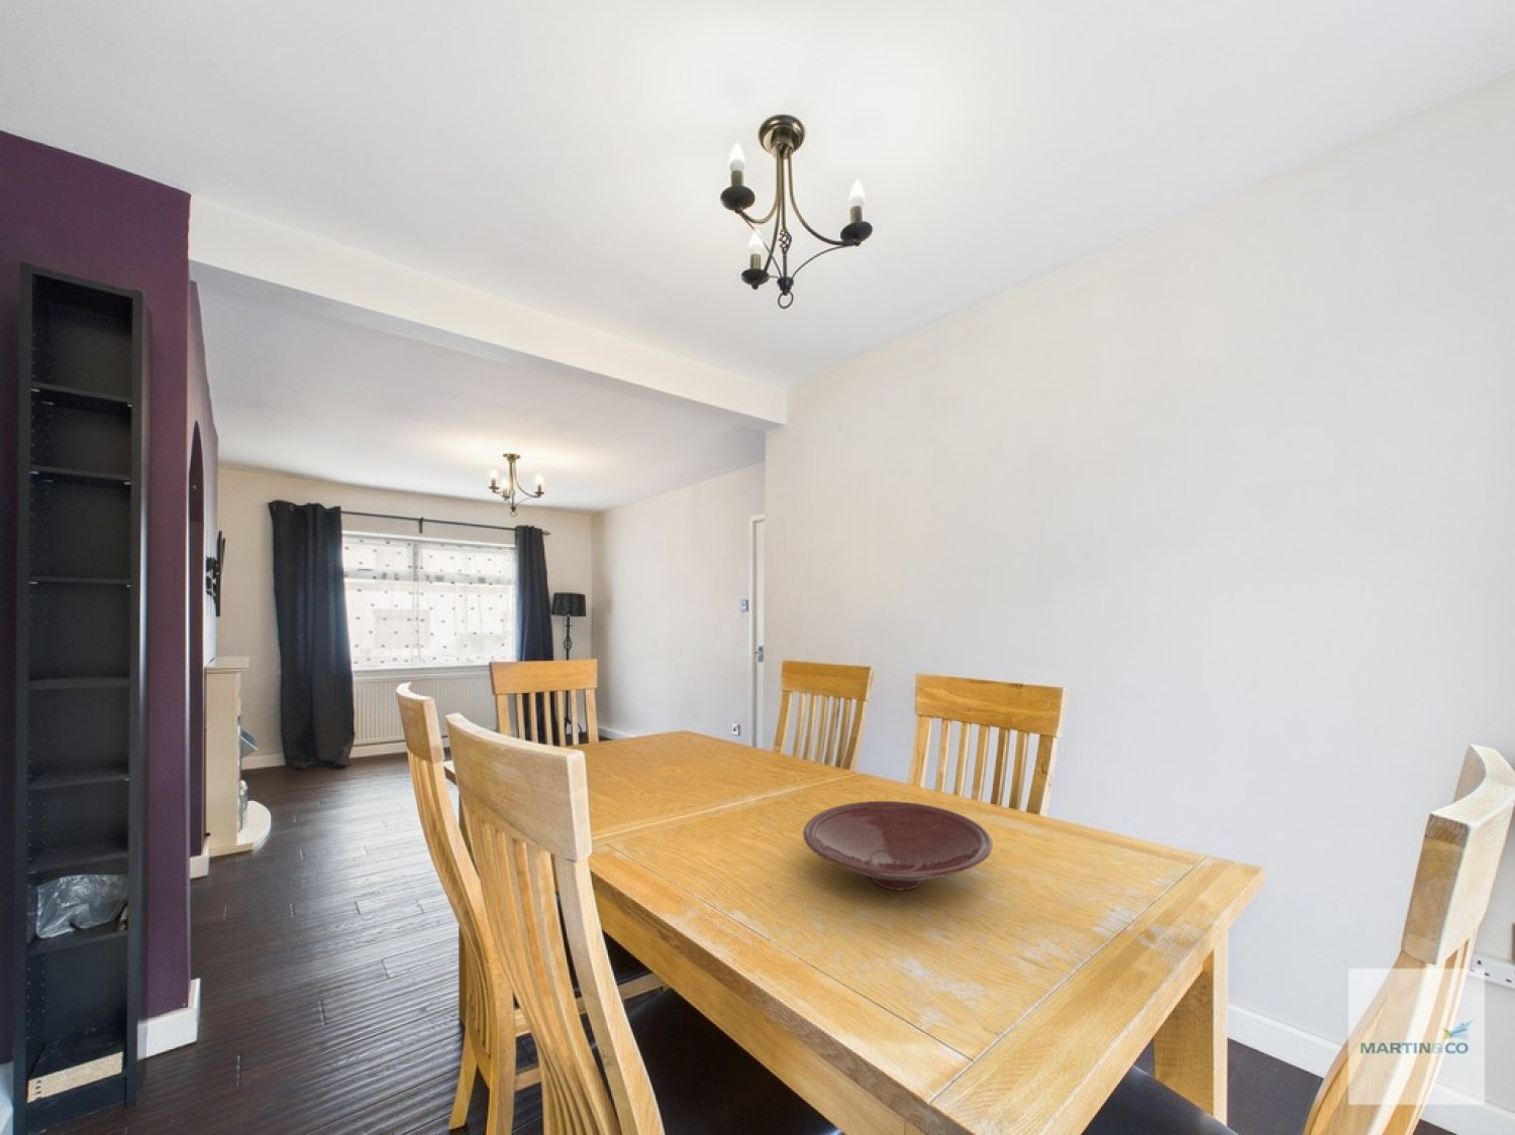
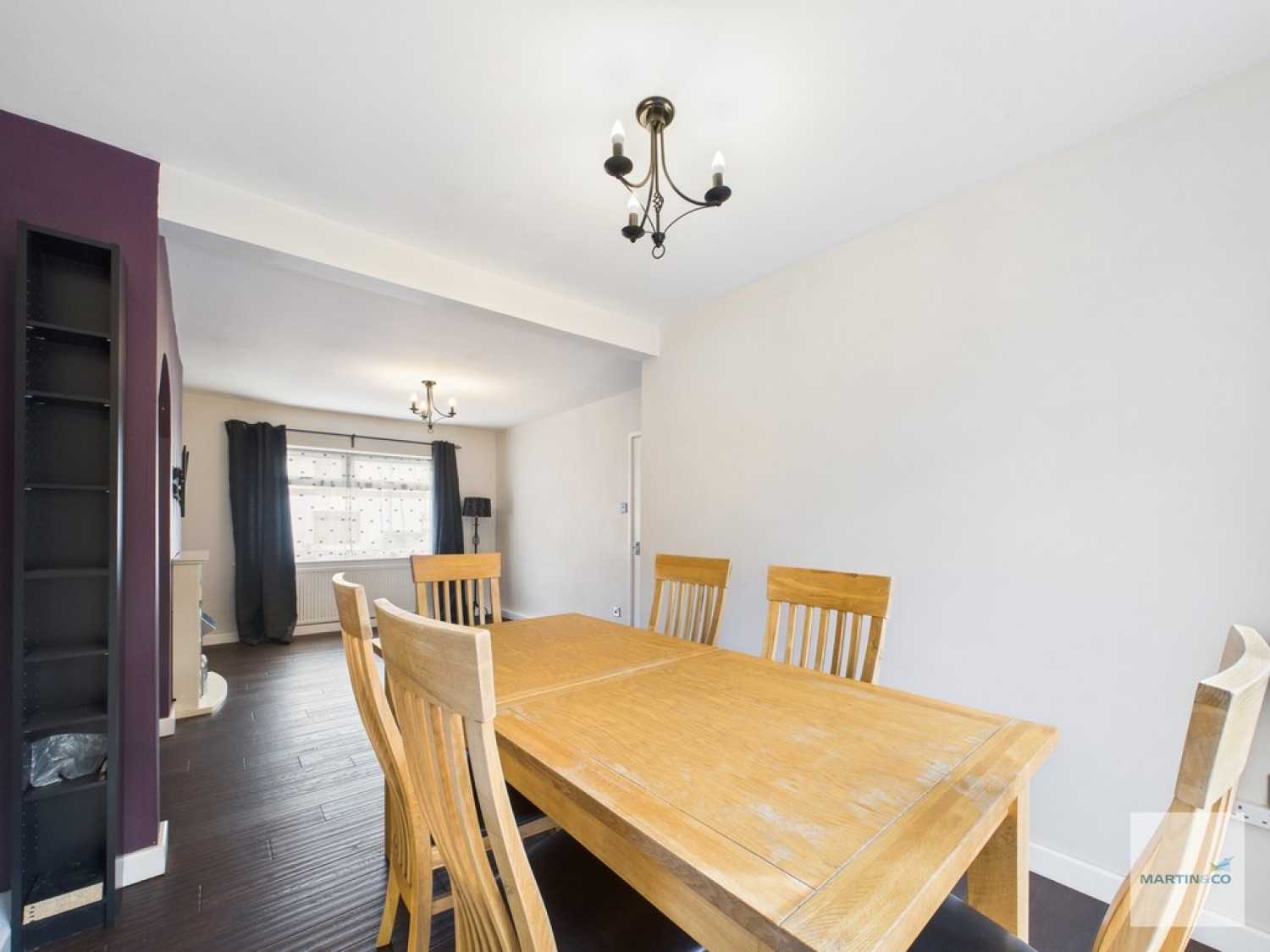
- bowl [802,800,994,892]
